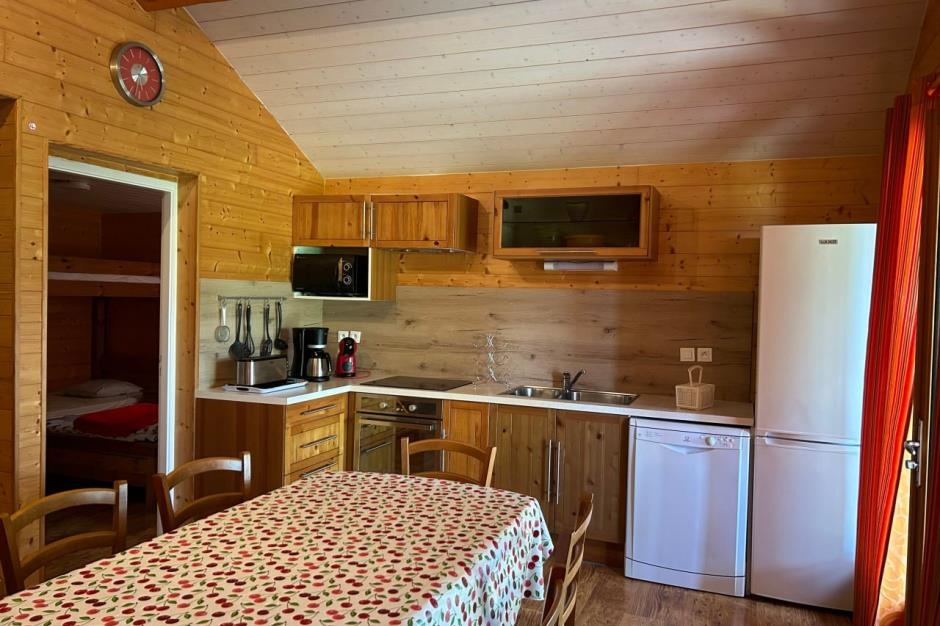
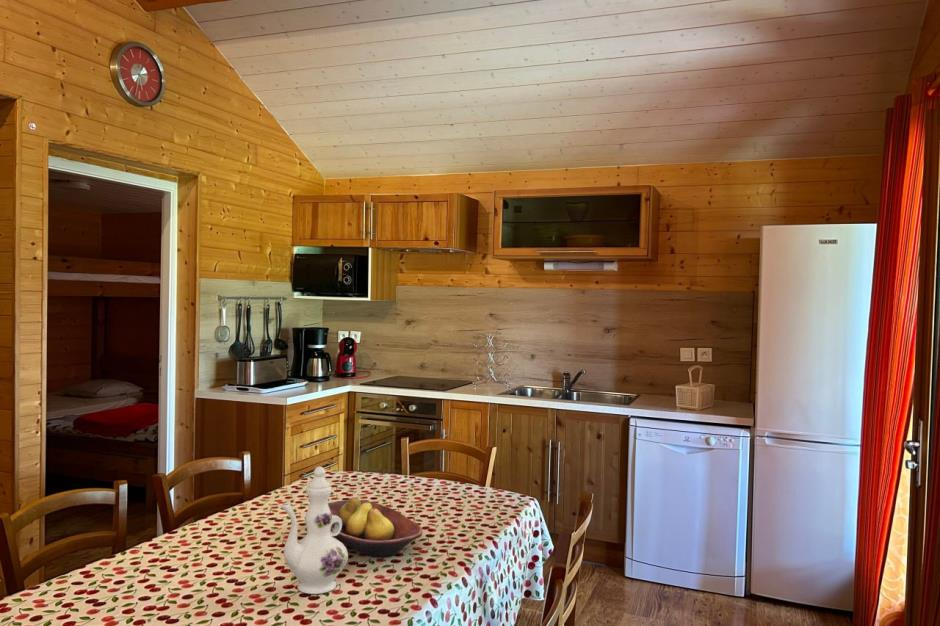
+ chinaware [279,466,349,595]
+ fruit bowl [328,496,423,558]
